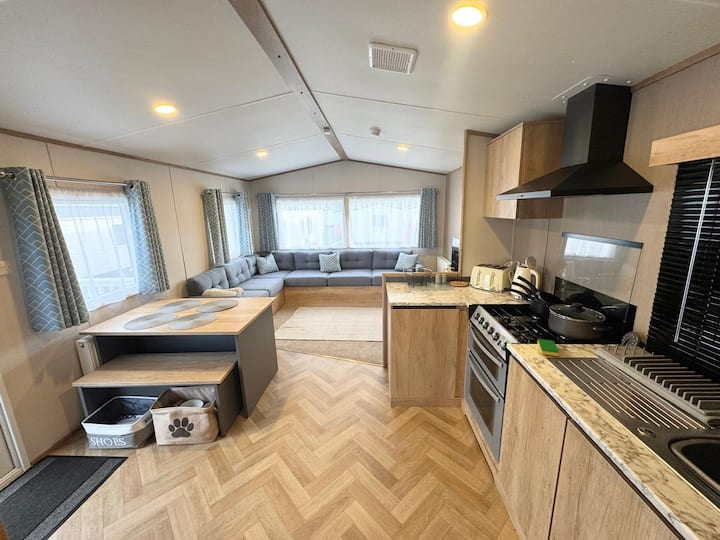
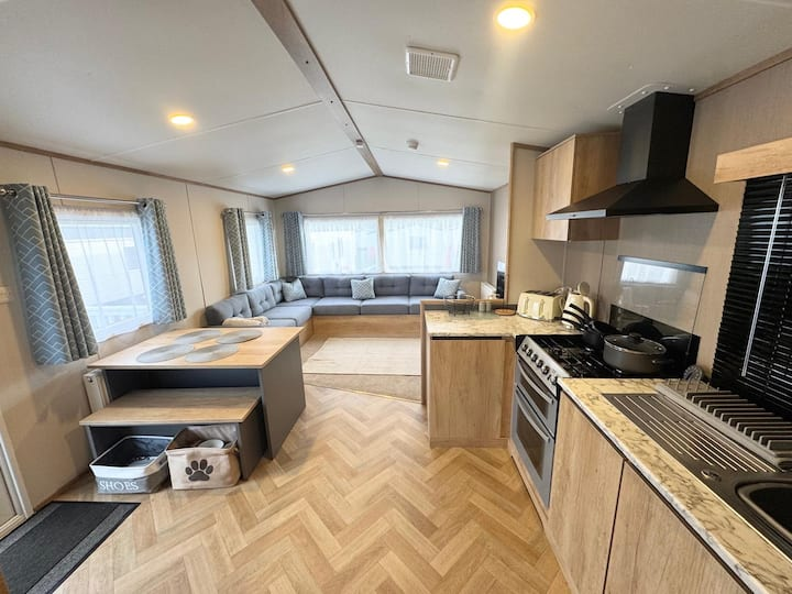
- dish sponge [536,338,560,357]
